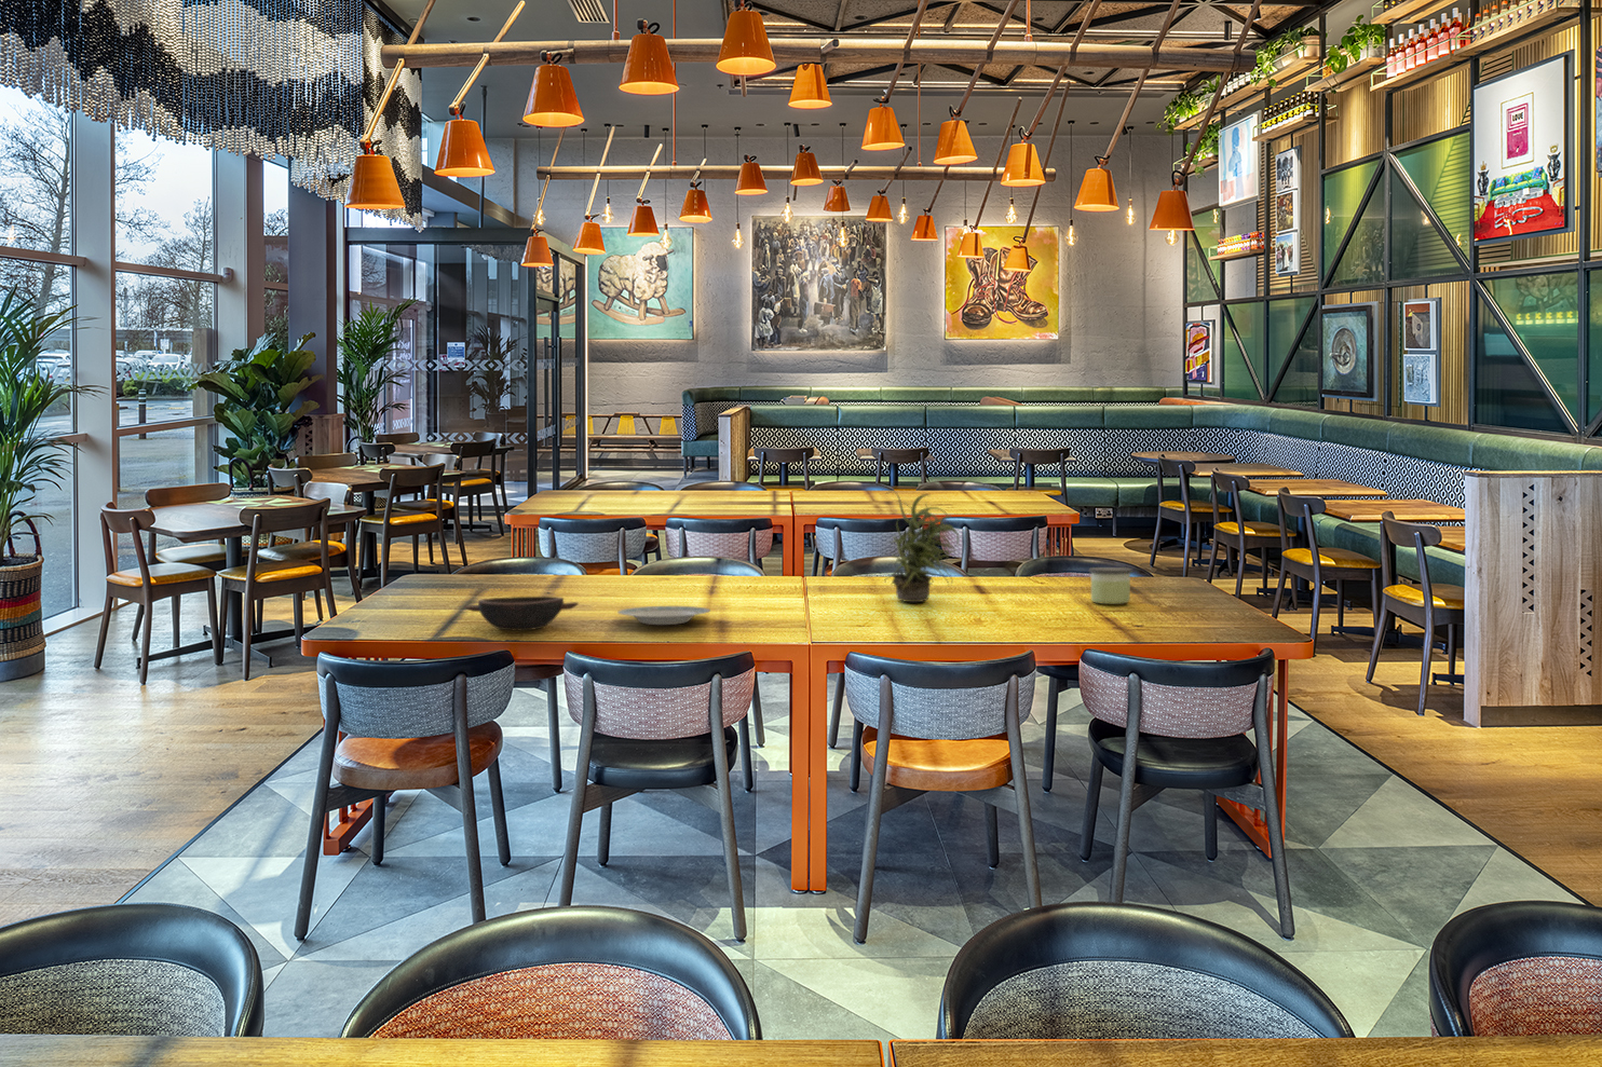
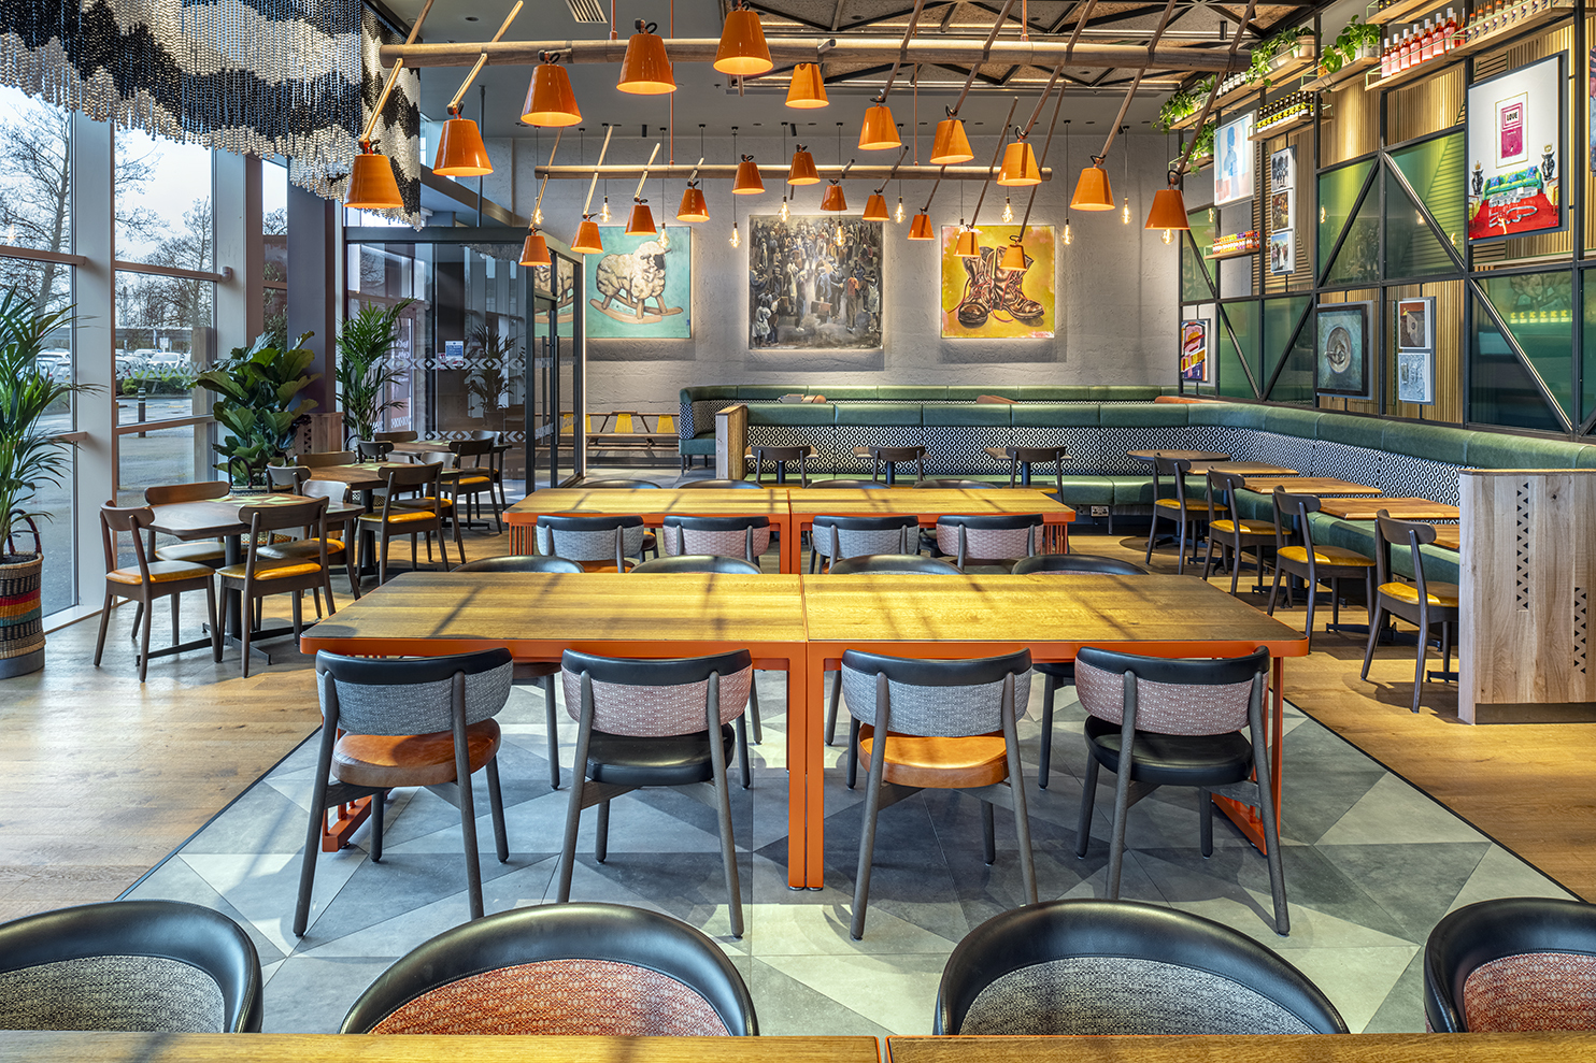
- bowl [463,595,580,631]
- plate [617,605,711,625]
- potted plant [883,489,960,603]
- candle [1089,567,1134,605]
